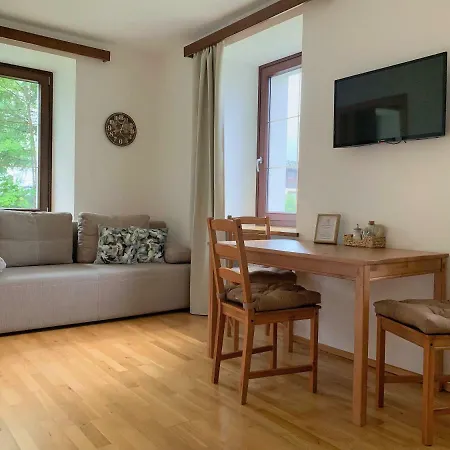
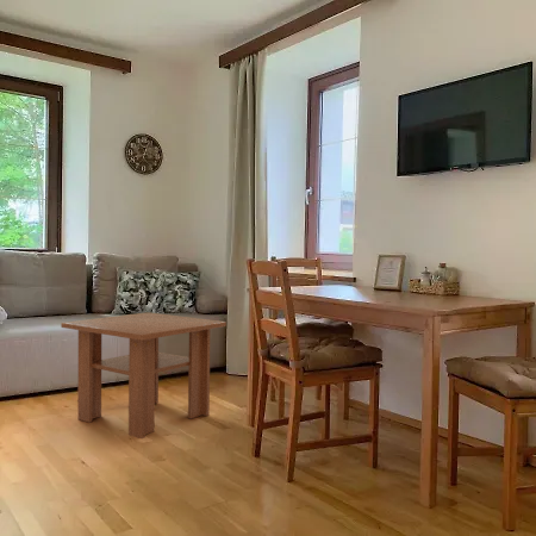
+ coffee table [60,311,228,440]
